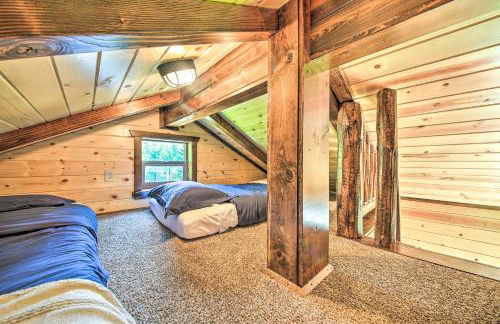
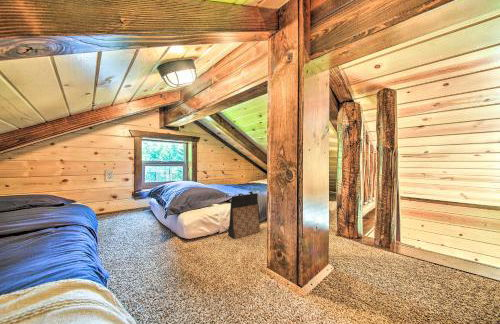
+ bag [227,190,261,240]
